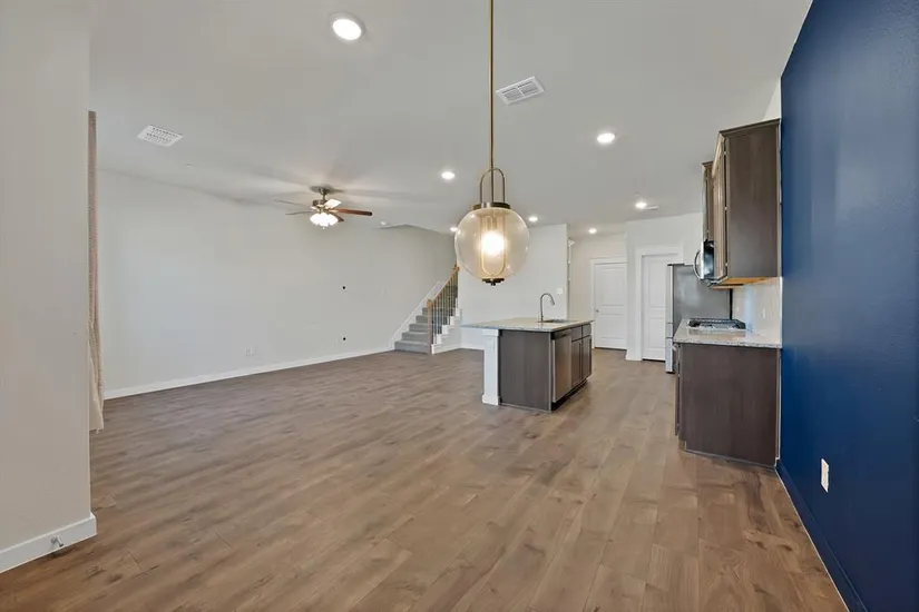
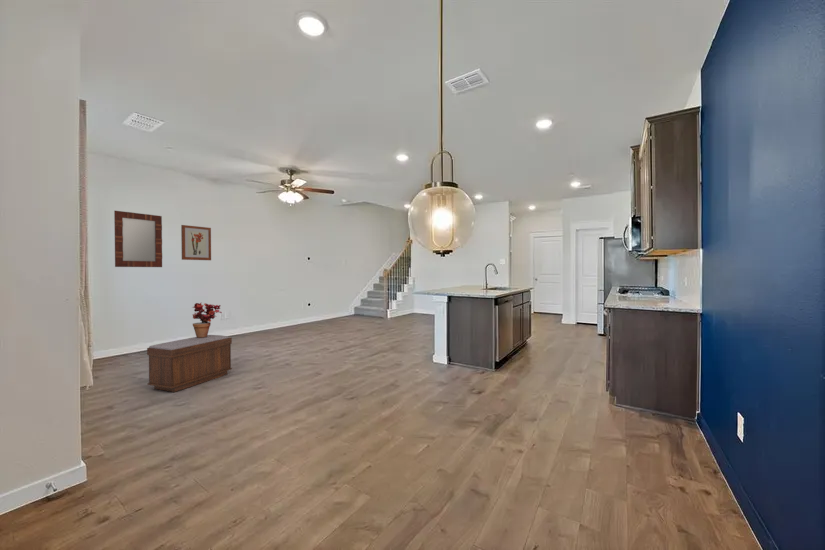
+ potted plant [192,302,223,338]
+ bench [146,334,233,393]
+ wall art [180,224,212,261]
+ home mirror [113,210,163,268]
